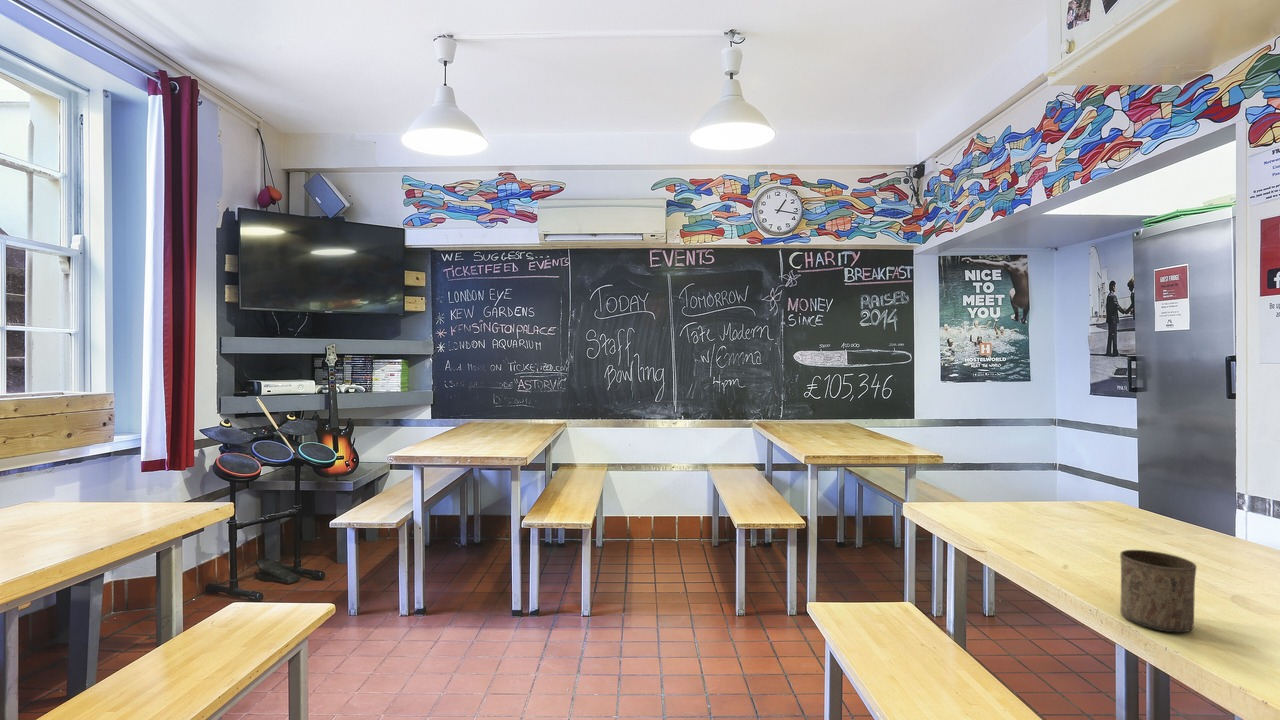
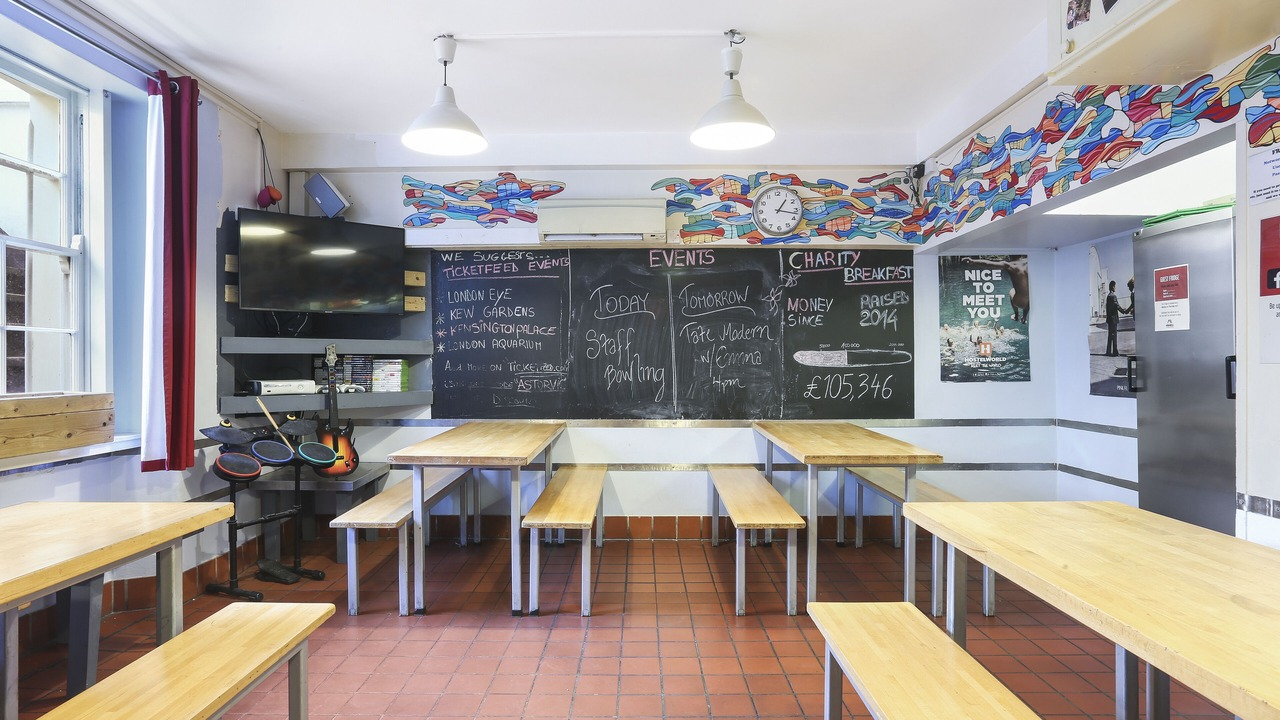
- cup [1119,549,1197,633]
